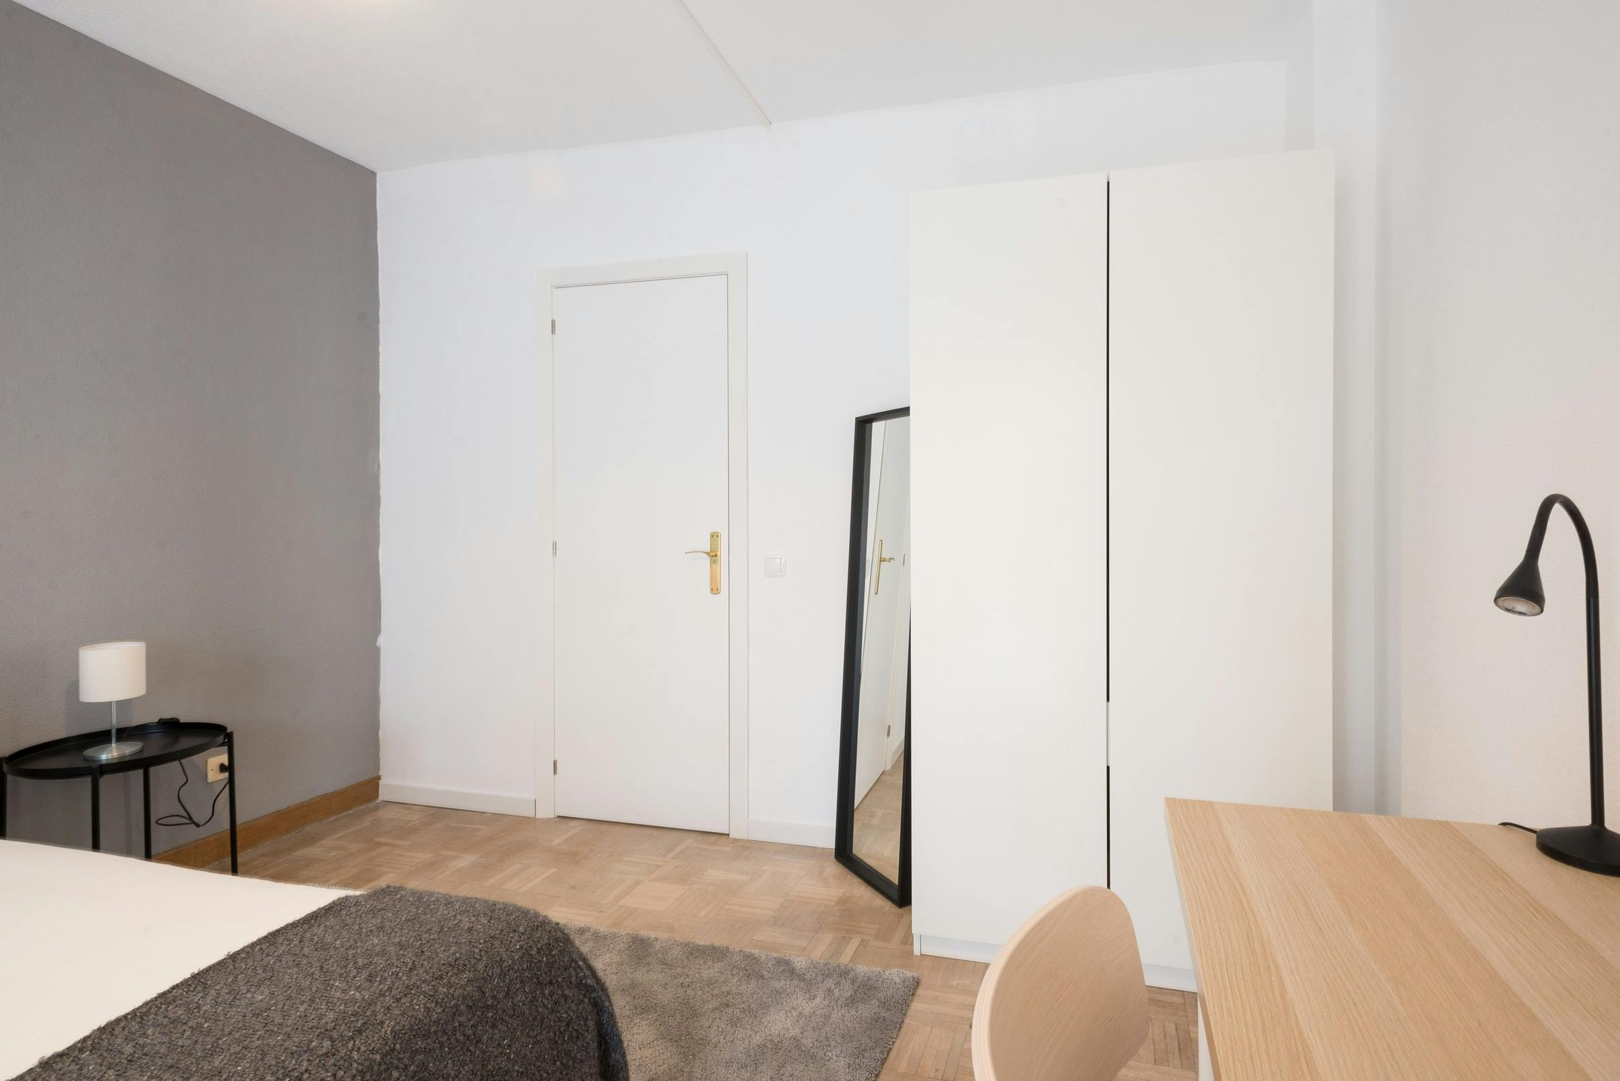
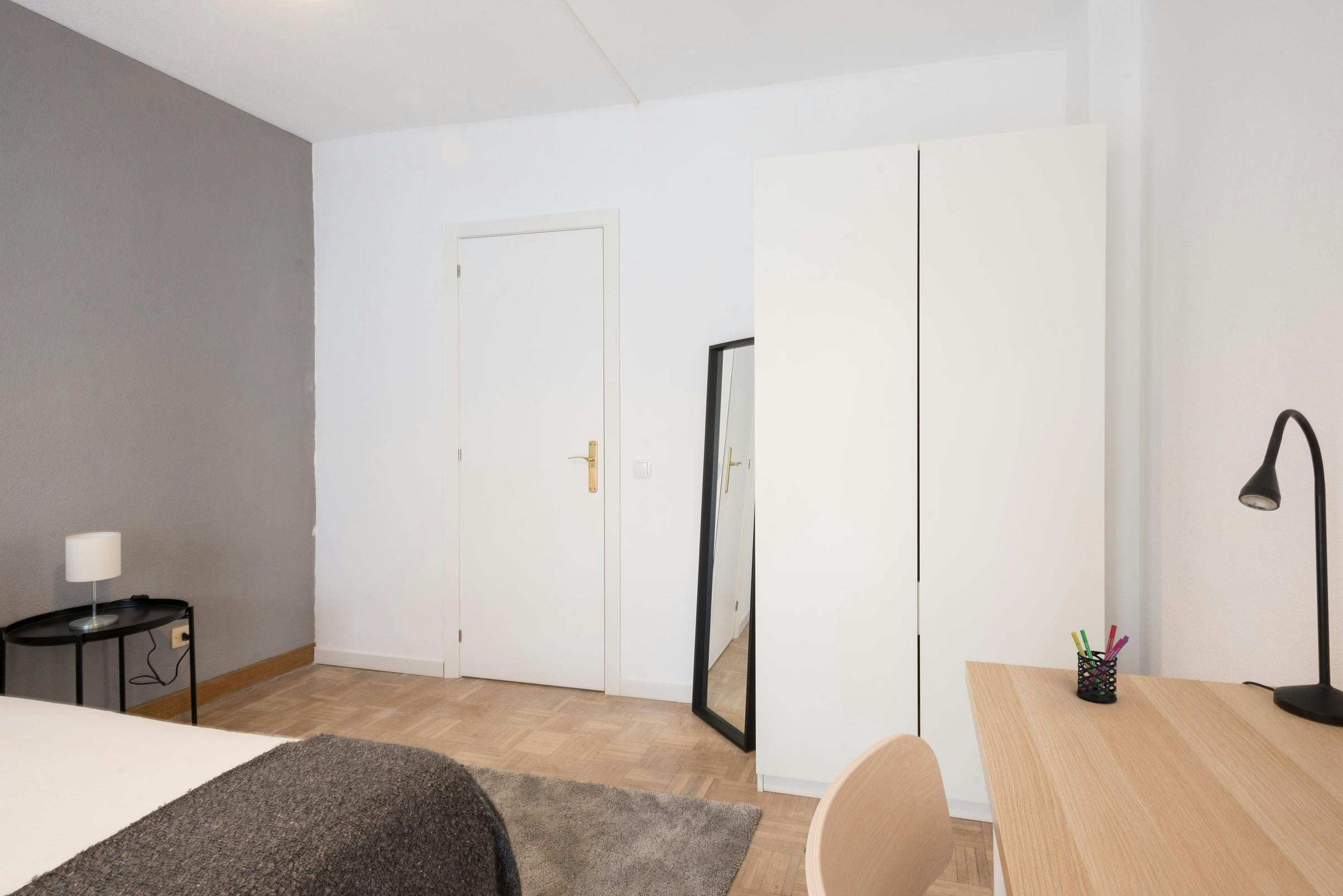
+ pen holder [1071,624,1130,703]
